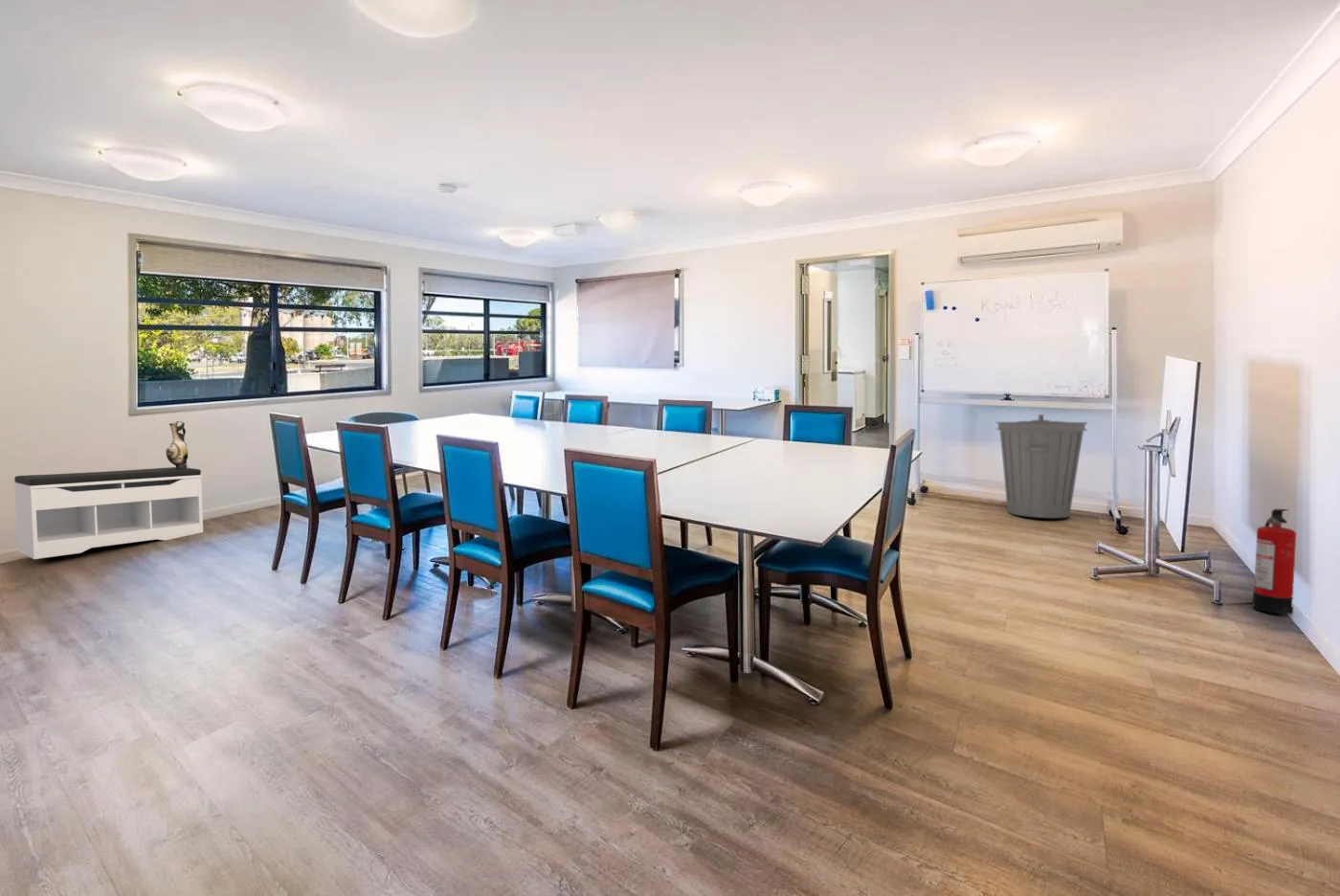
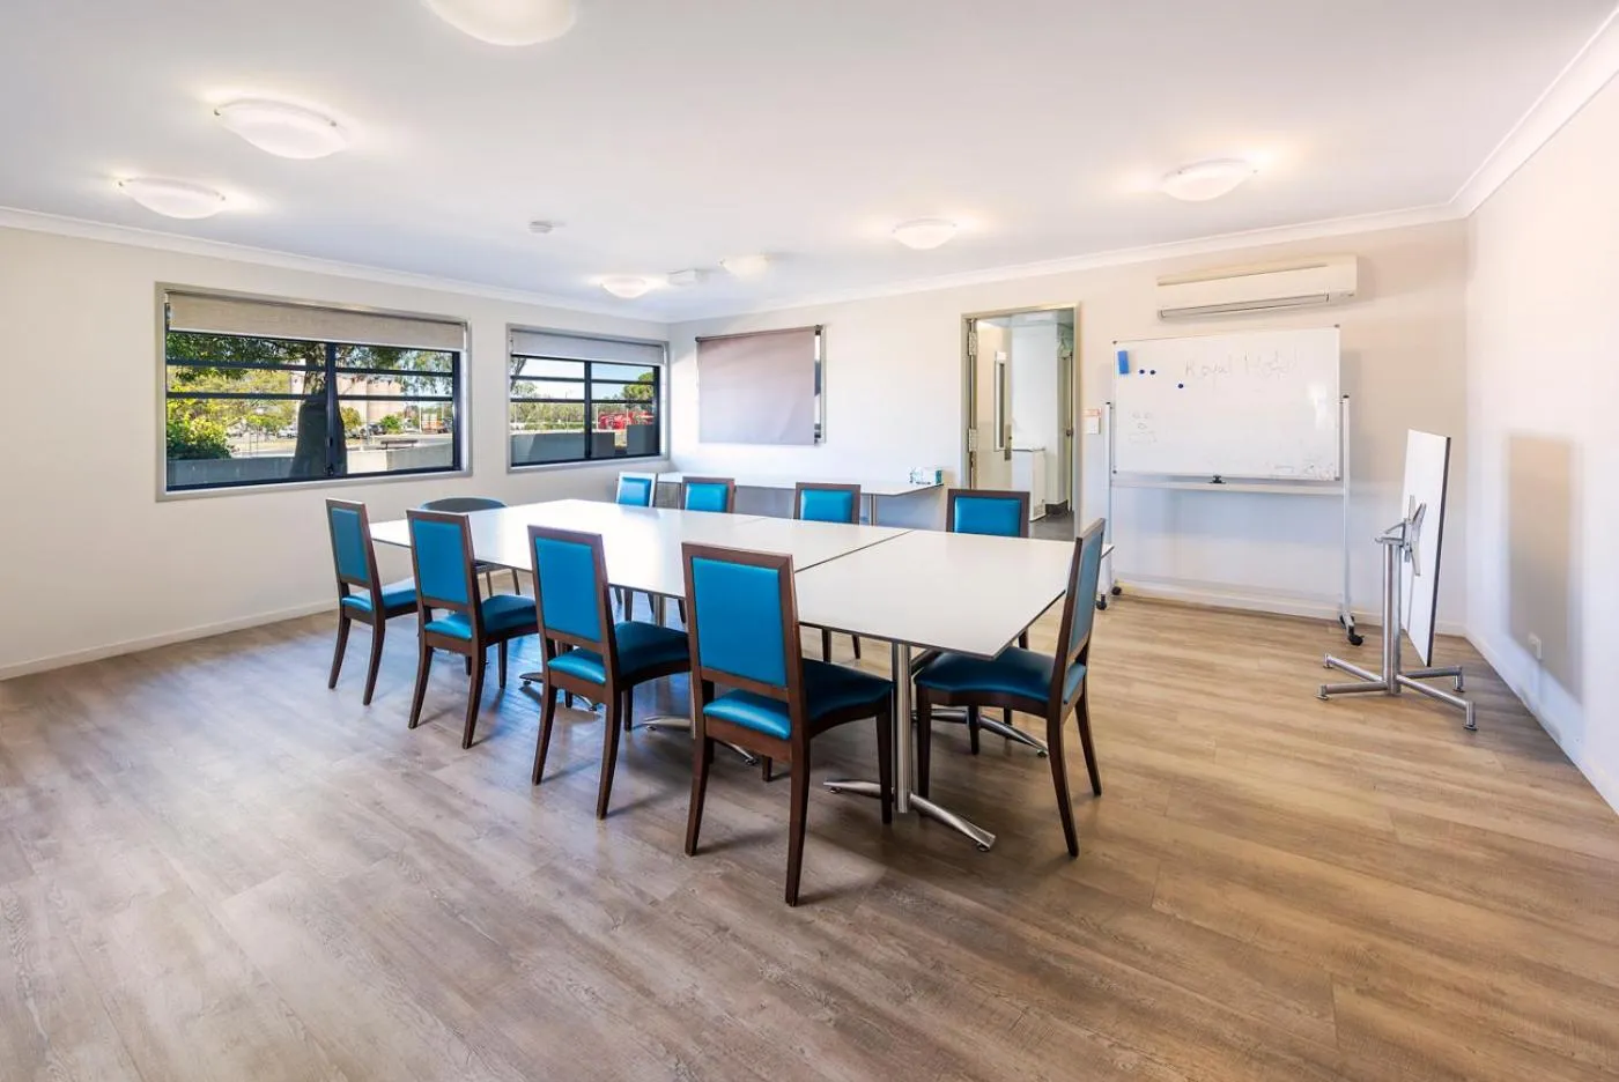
- decorative vase [166,420,189,469]
- bench [13,466,204,560]
- trash can [995,414,1089,519]
- fire extinguisher [1252,508,1297,616]
